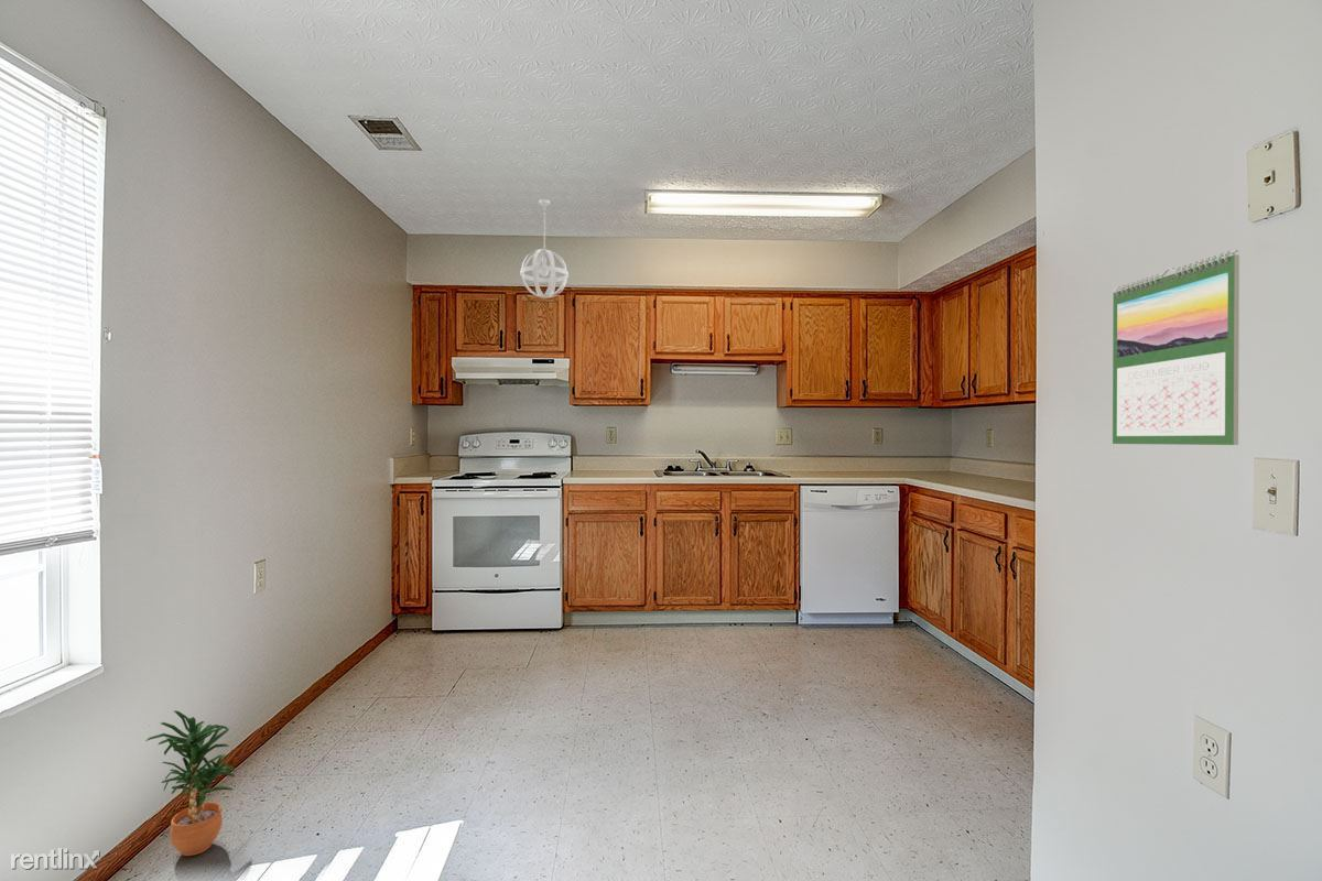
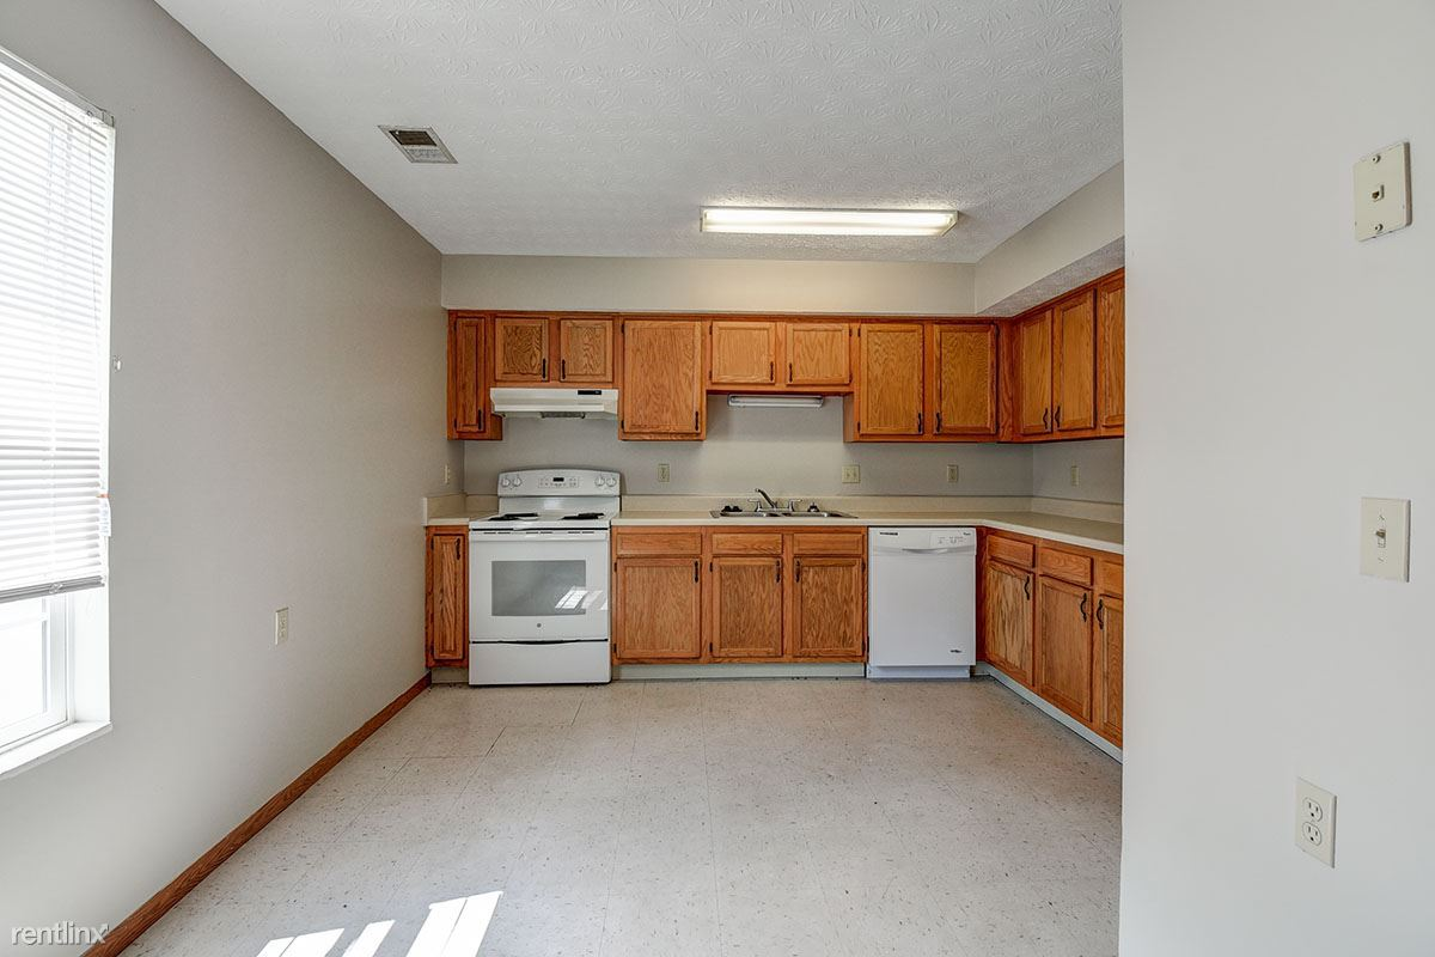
- calendar [1112,249,1240,446]
- potted plant [144,709,236,857]
- pendant light [519,198,570,300]
